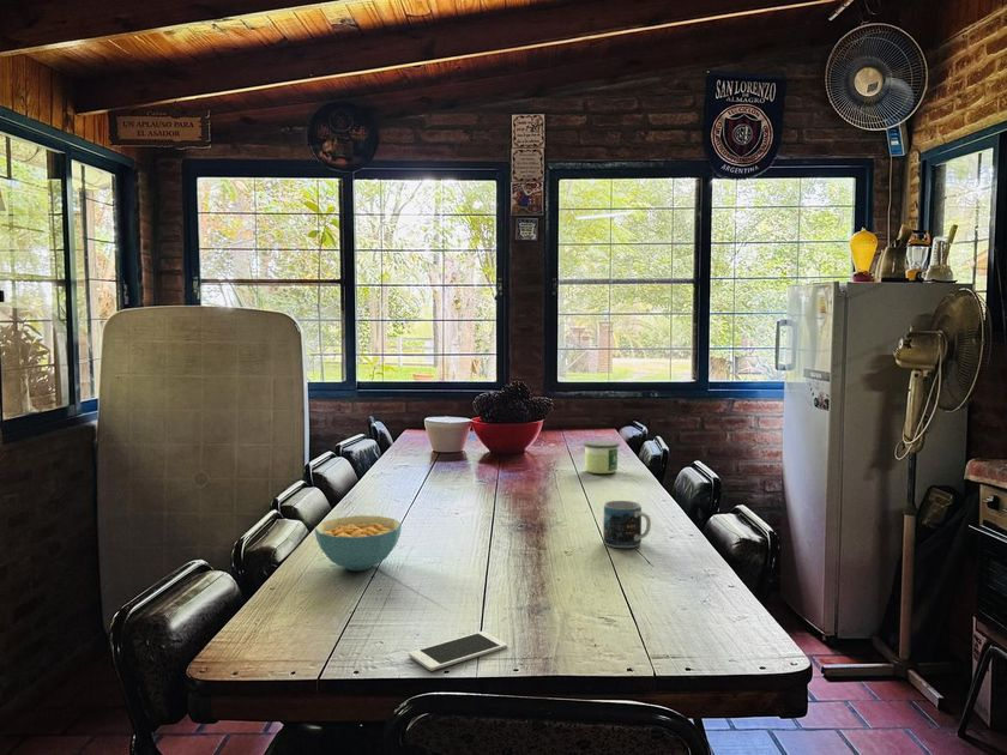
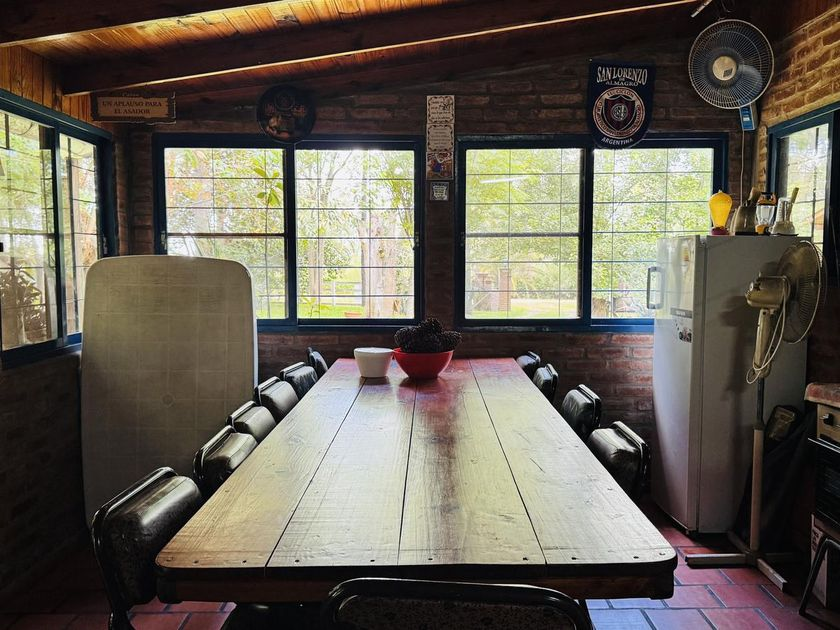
- mug [602,500,652,549]
- cell phone [408,630,508,672]
- cereal bowl [314,514,403,572]
- candle [583,439,620,475]
